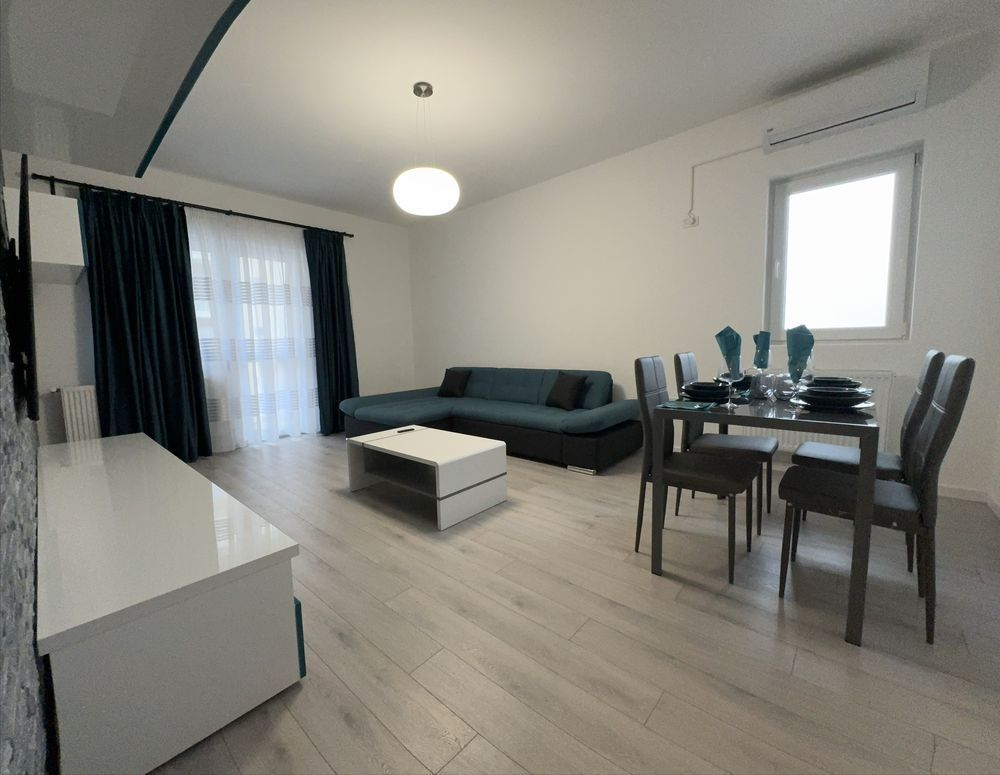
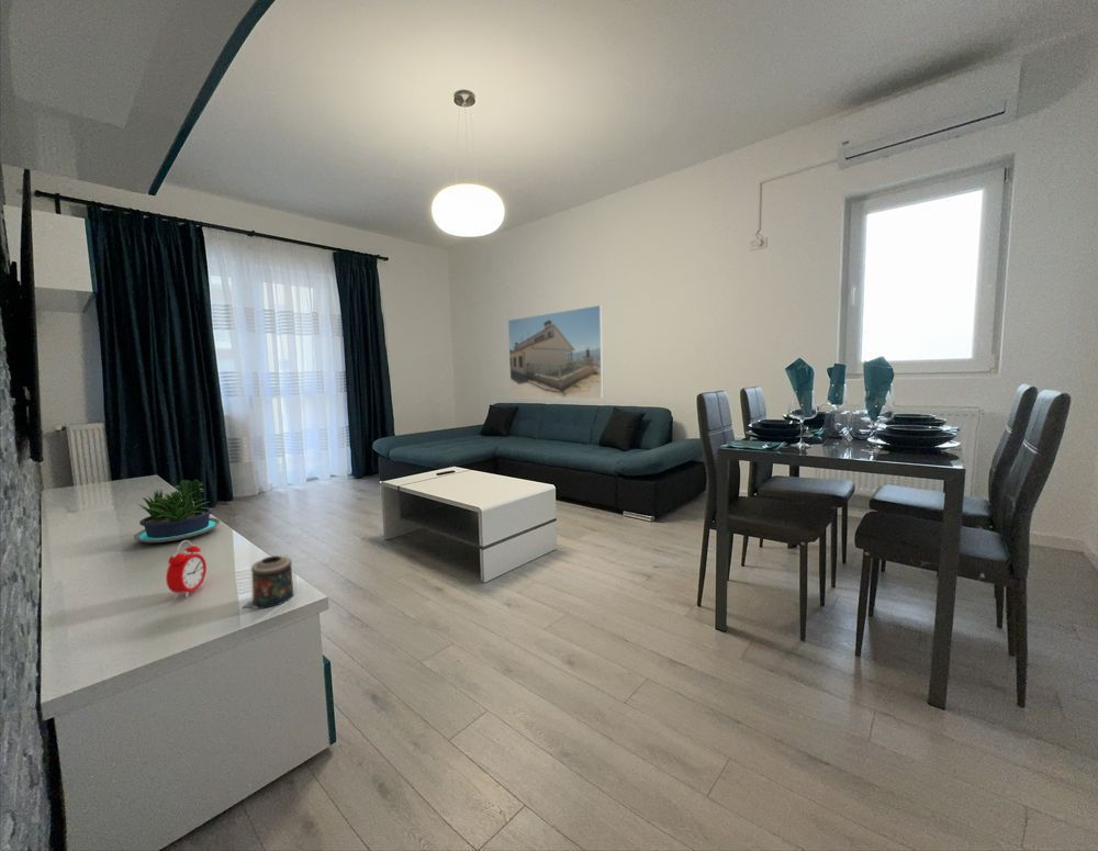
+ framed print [507,304,605,400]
+ potted plant [133,479,222,544]
+ candle [240,555,294,611]
+ alarm clock [165,539,208,600]
